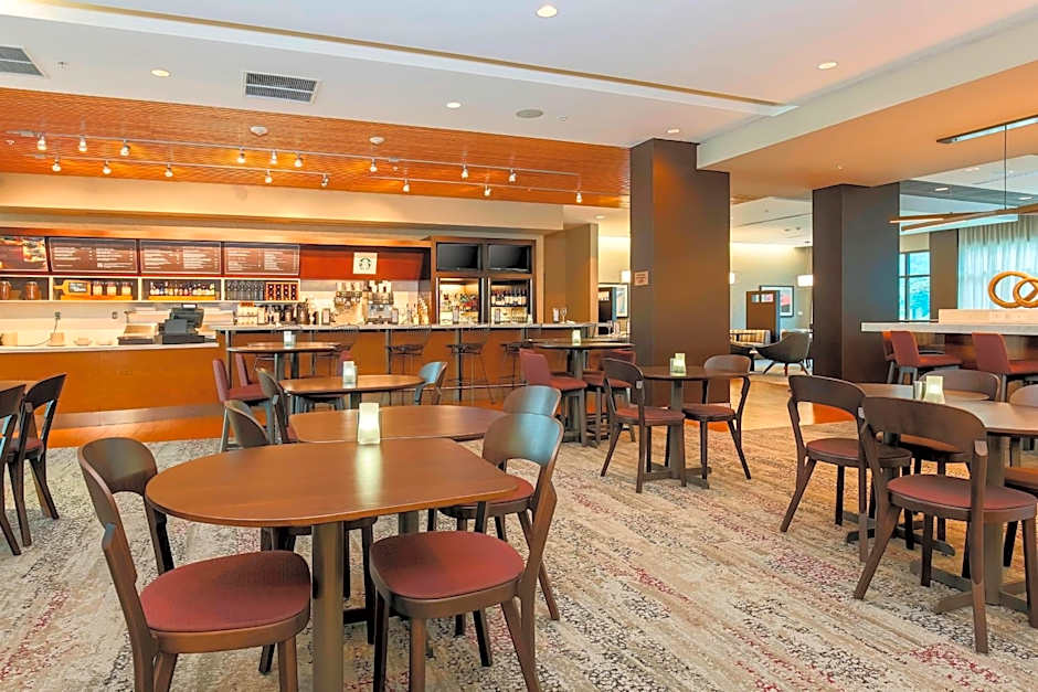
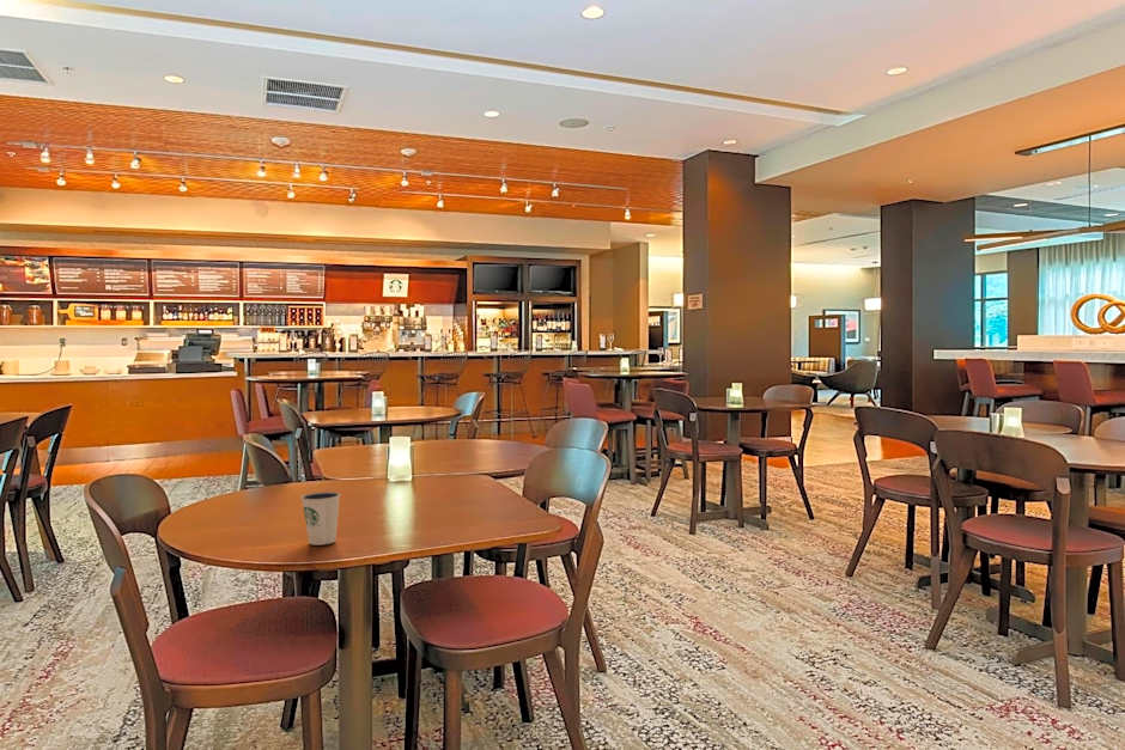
+ dixie cup [300,490,341,547]
